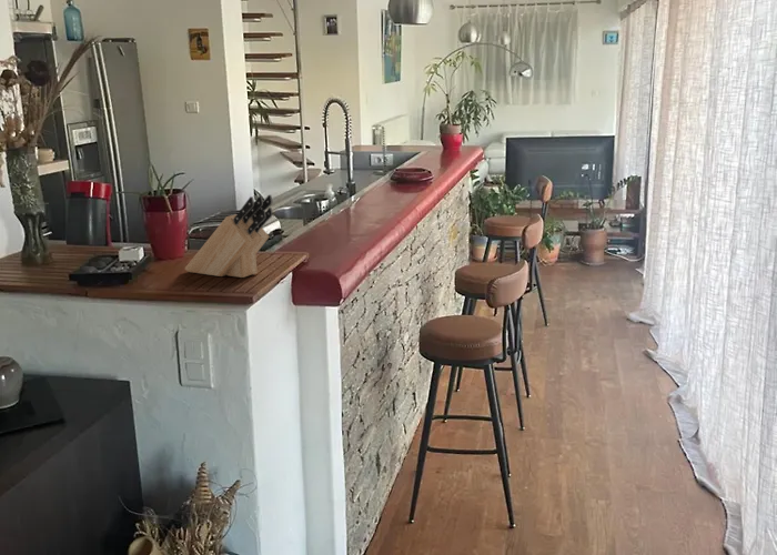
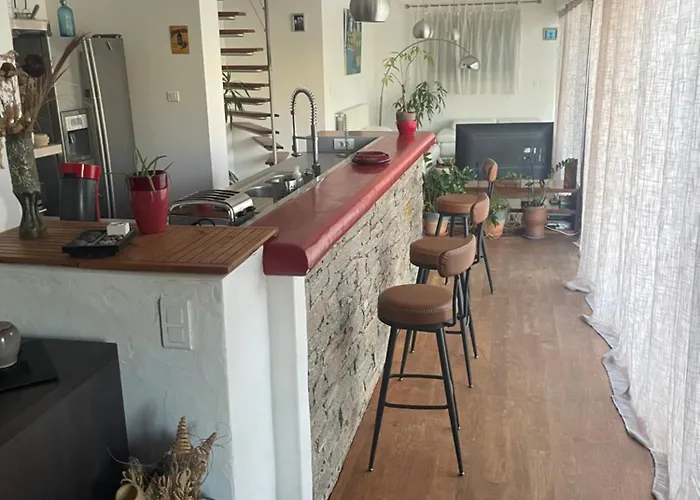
- knife block [184,194,274,279]
